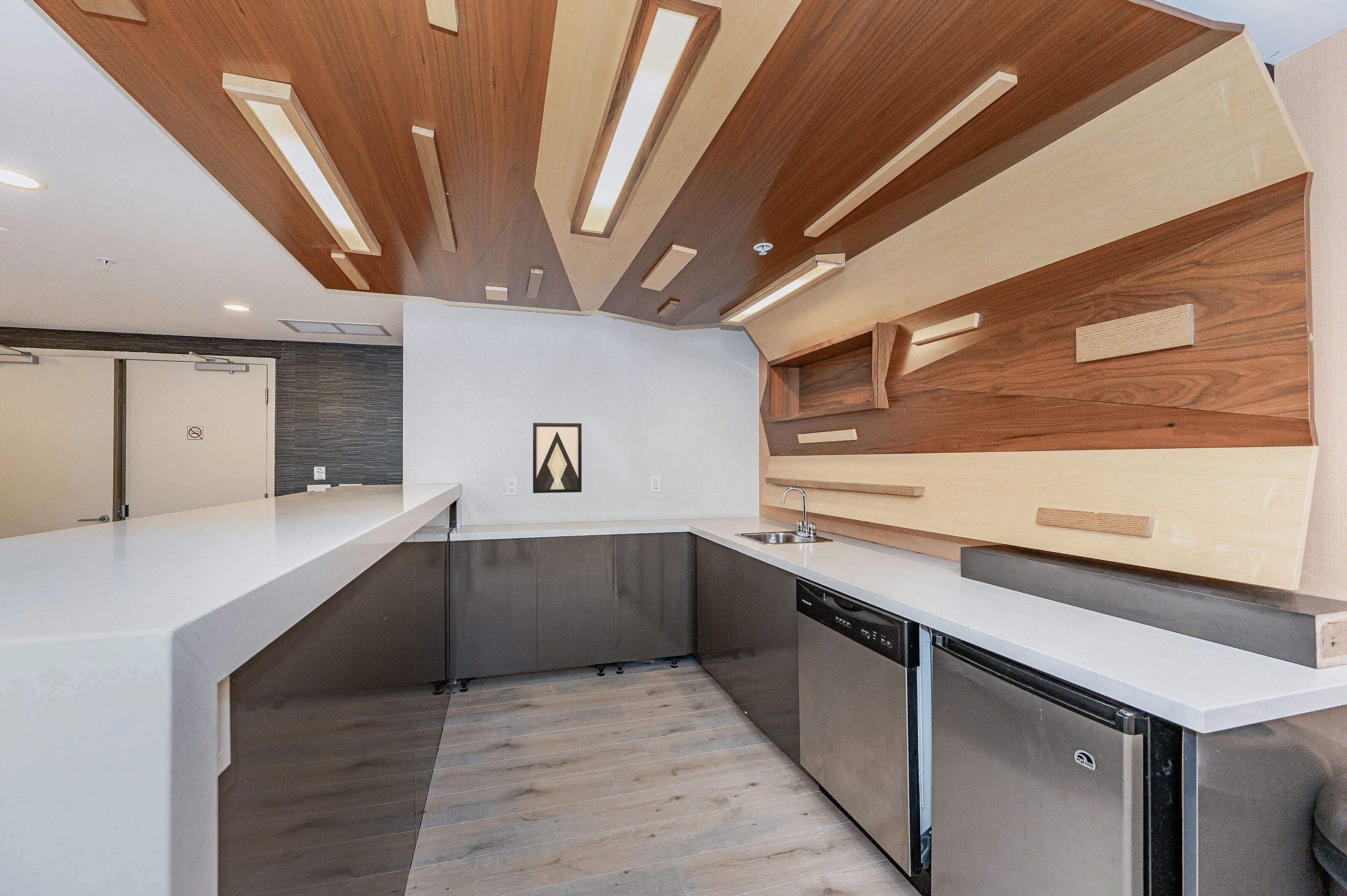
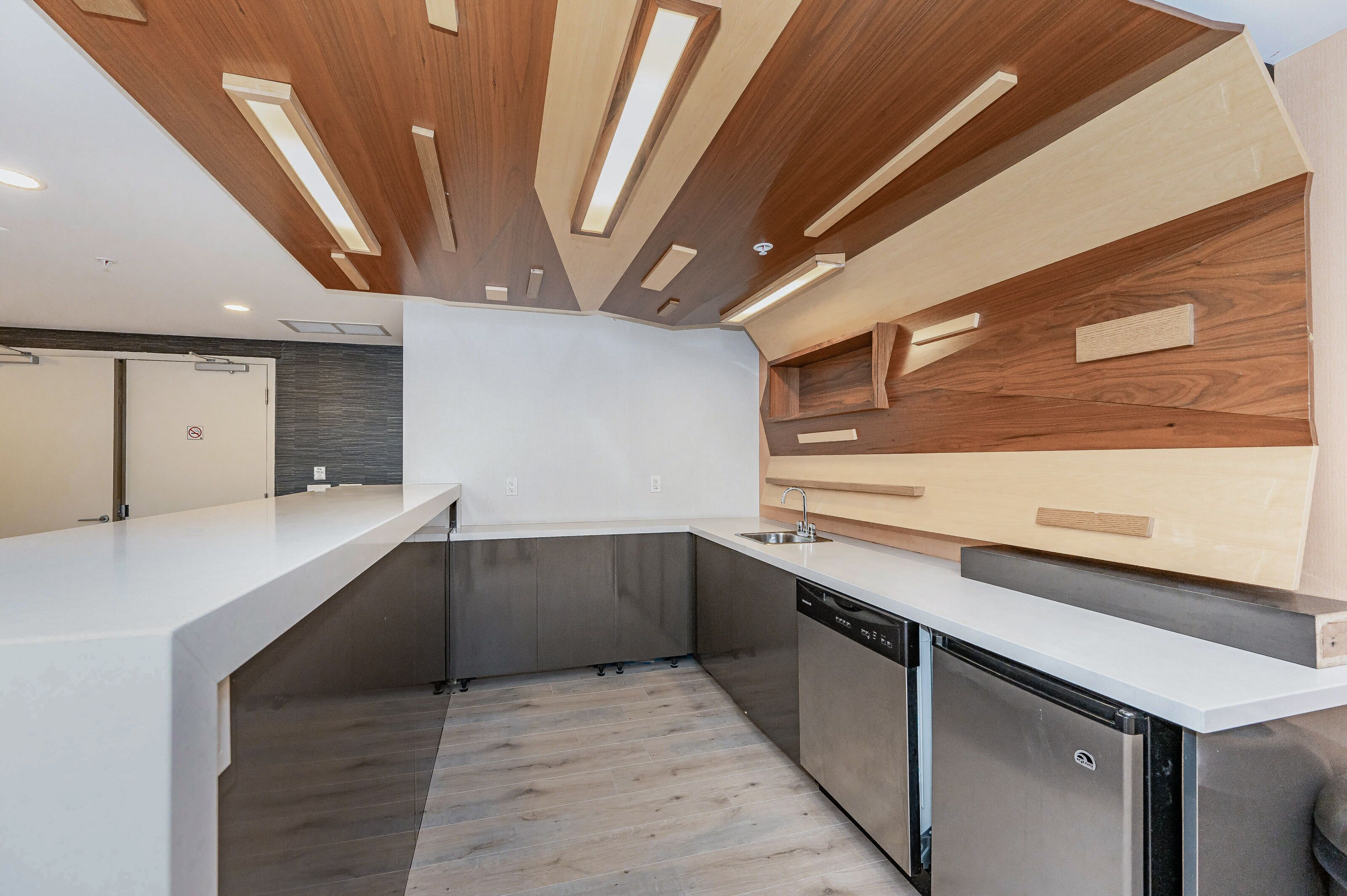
- wall art [532,423,582,494]
